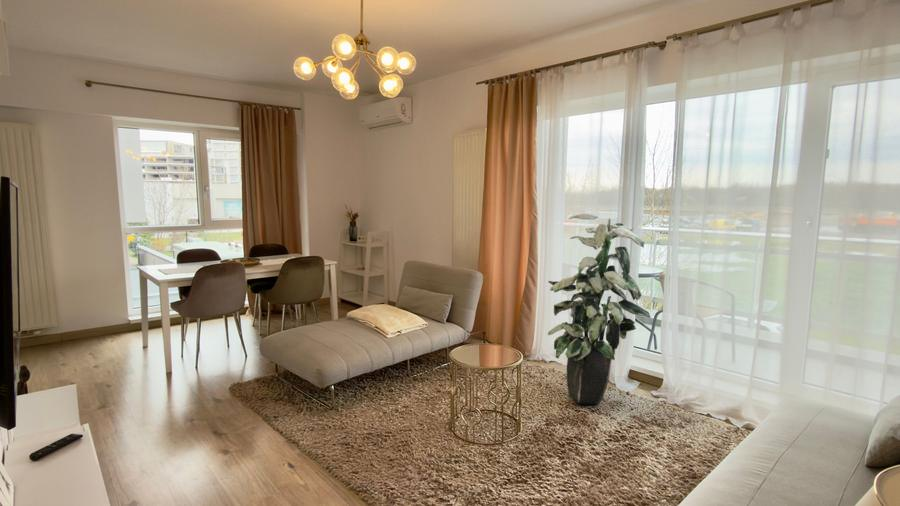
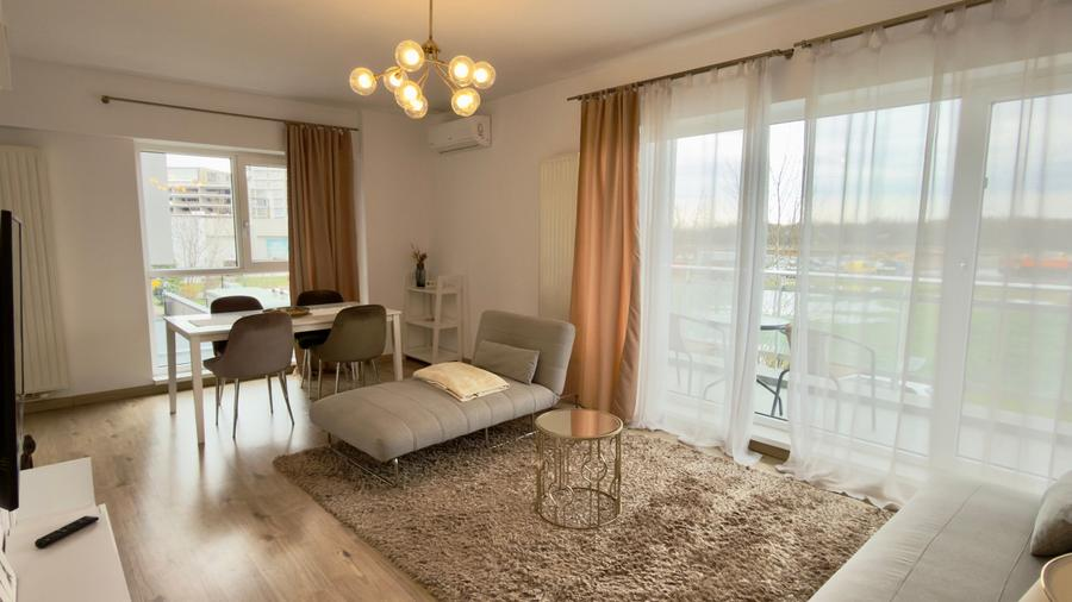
- indoor plant [547,213,651,405]
